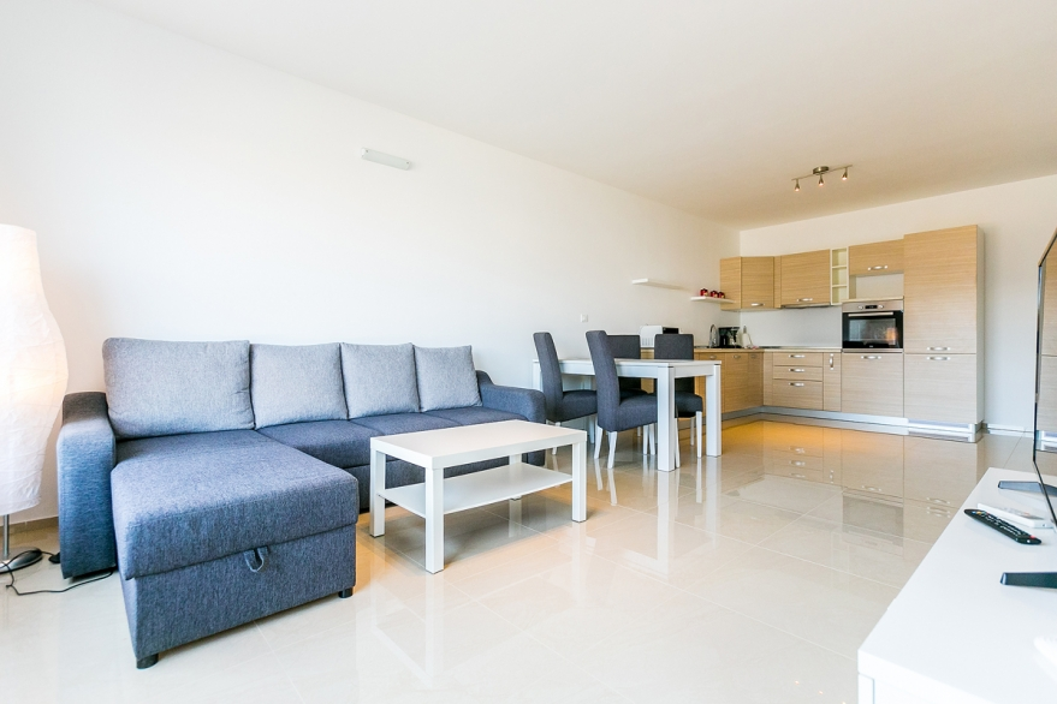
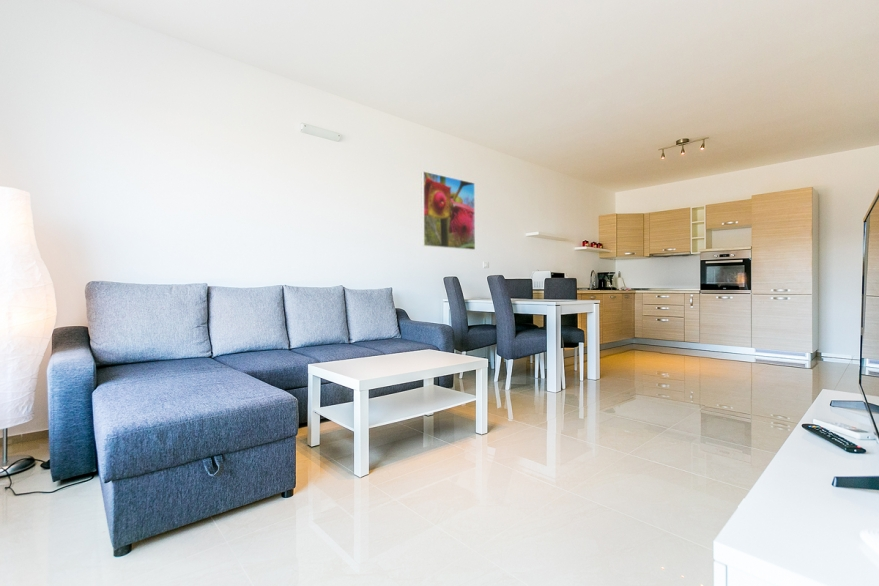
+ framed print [421,170,476,251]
